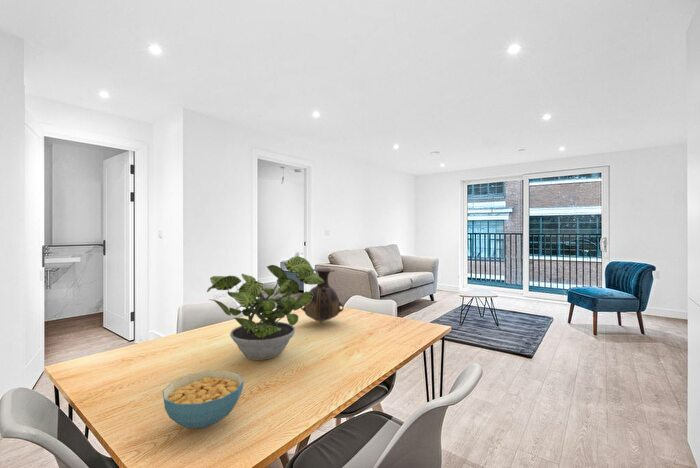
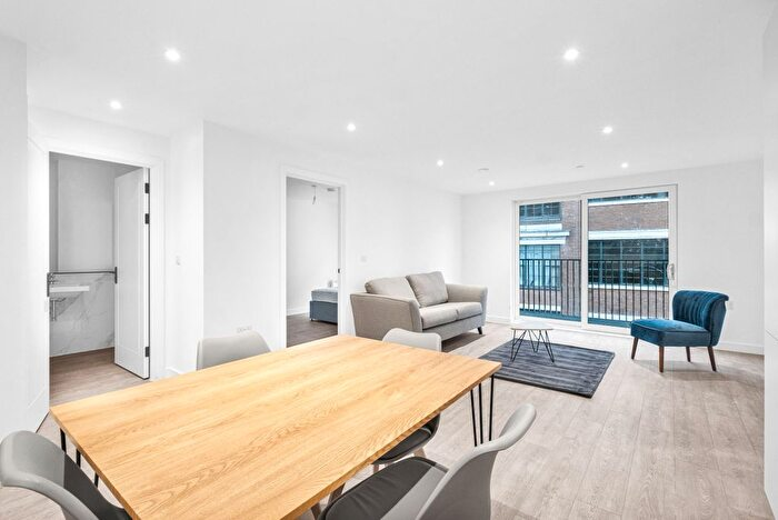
- vase [300,267,345,324]
- potted plant [206,255,324,361]
- cereal bowl [162,369,245,429]
